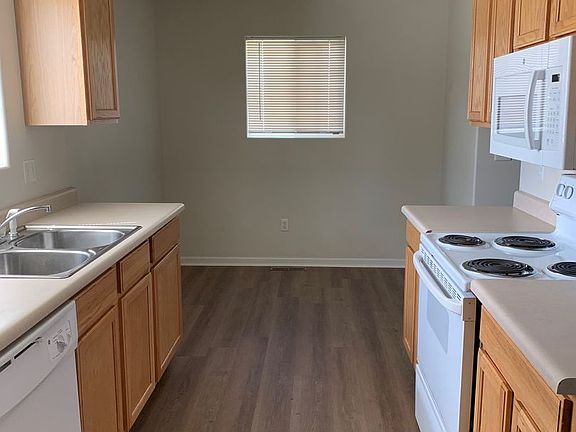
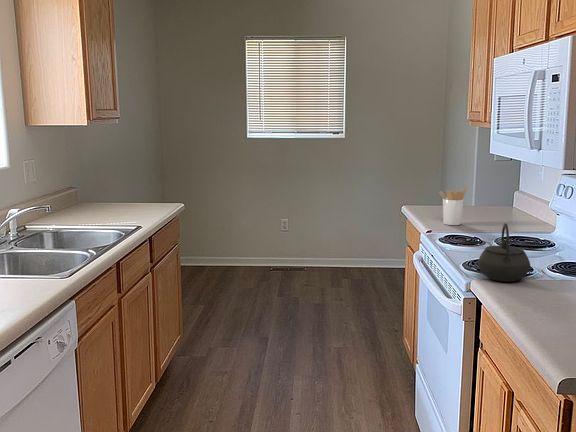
+ utensil holder [438,186,467,226]
+ kettle [477,222,531,283]
